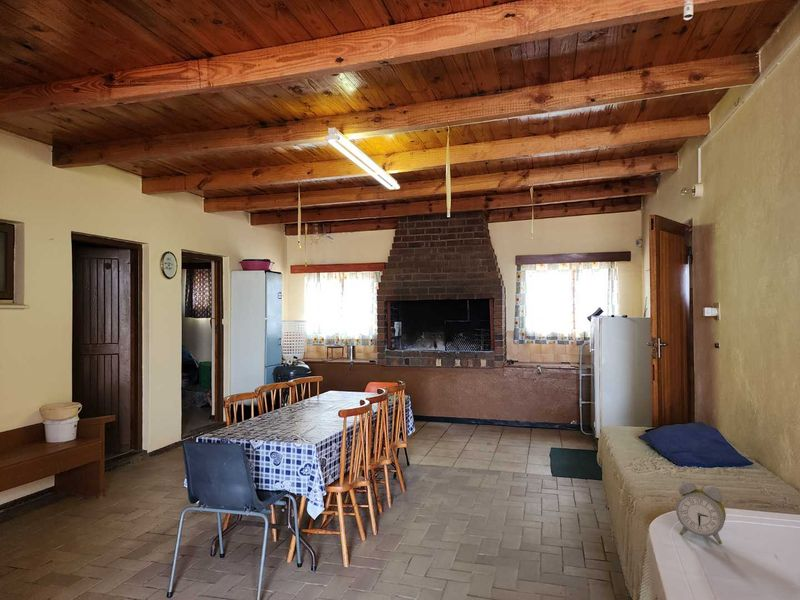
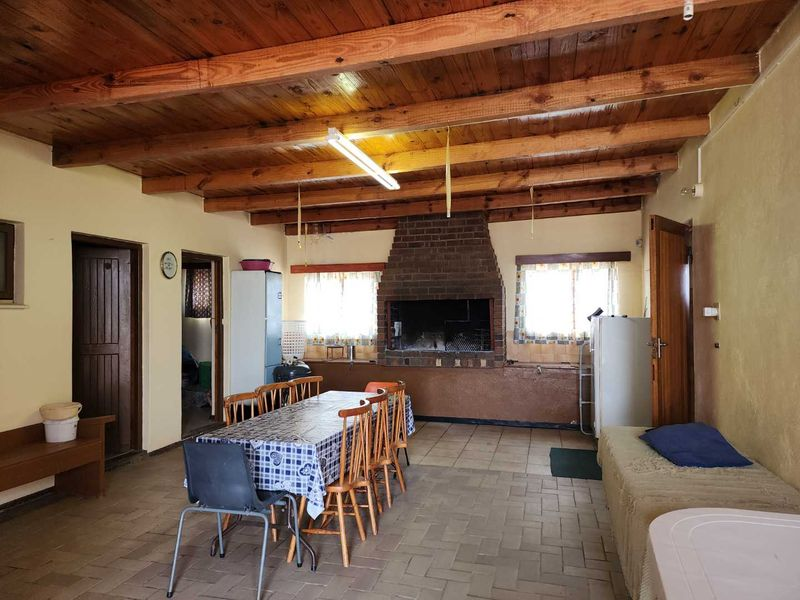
- alarm clock [675,480,727,545]
